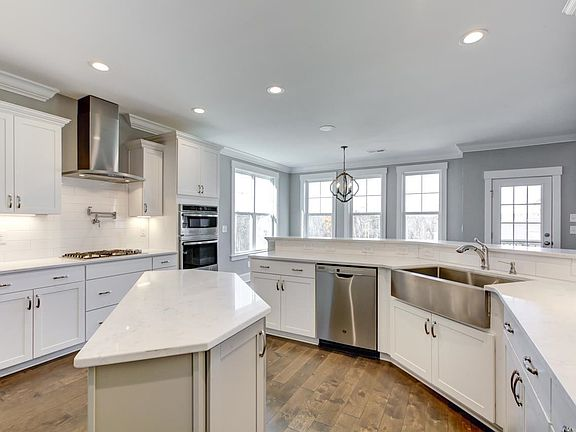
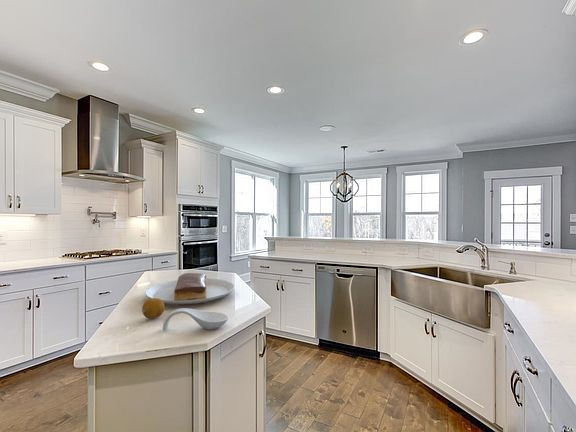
+ spoon rest [162,307,229,331]
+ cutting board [144,272,235,306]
+ fruit [141,298,166,320]
